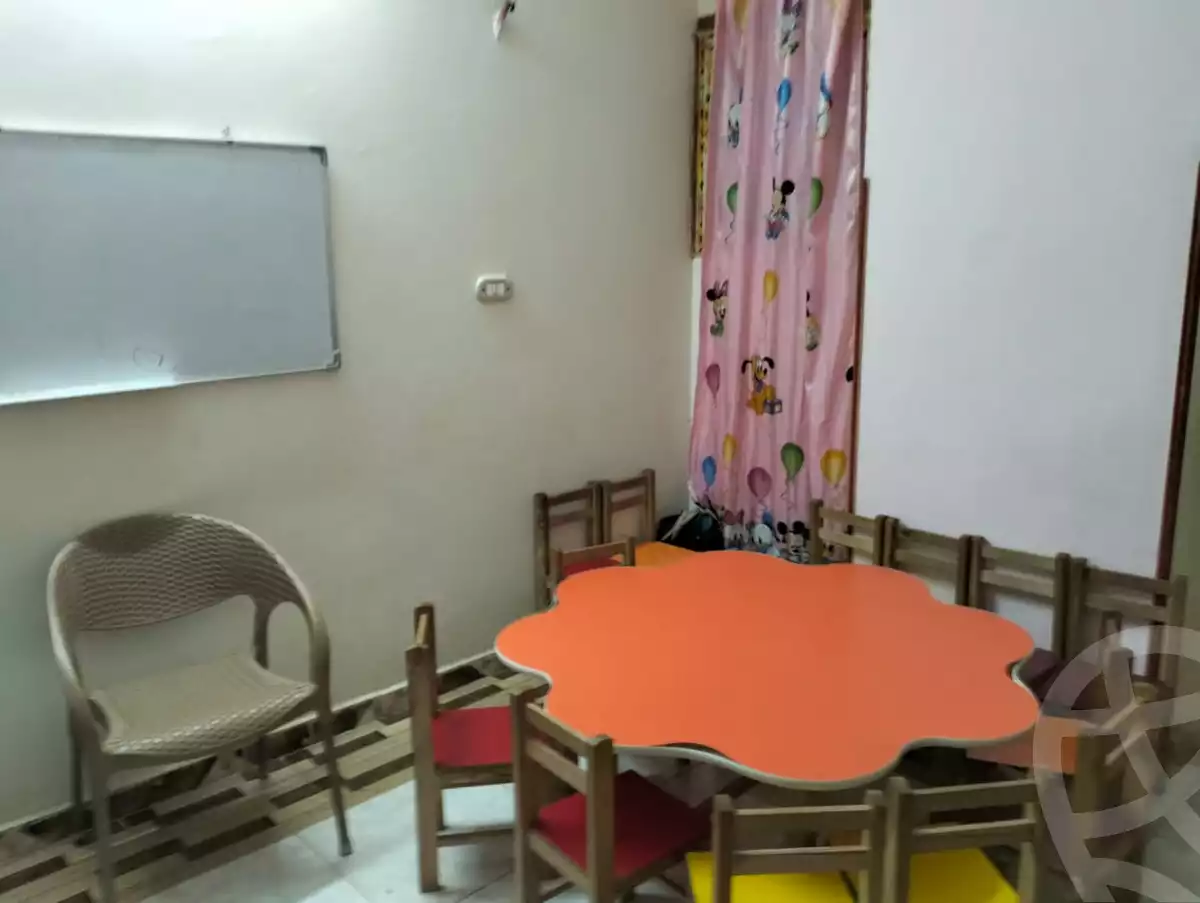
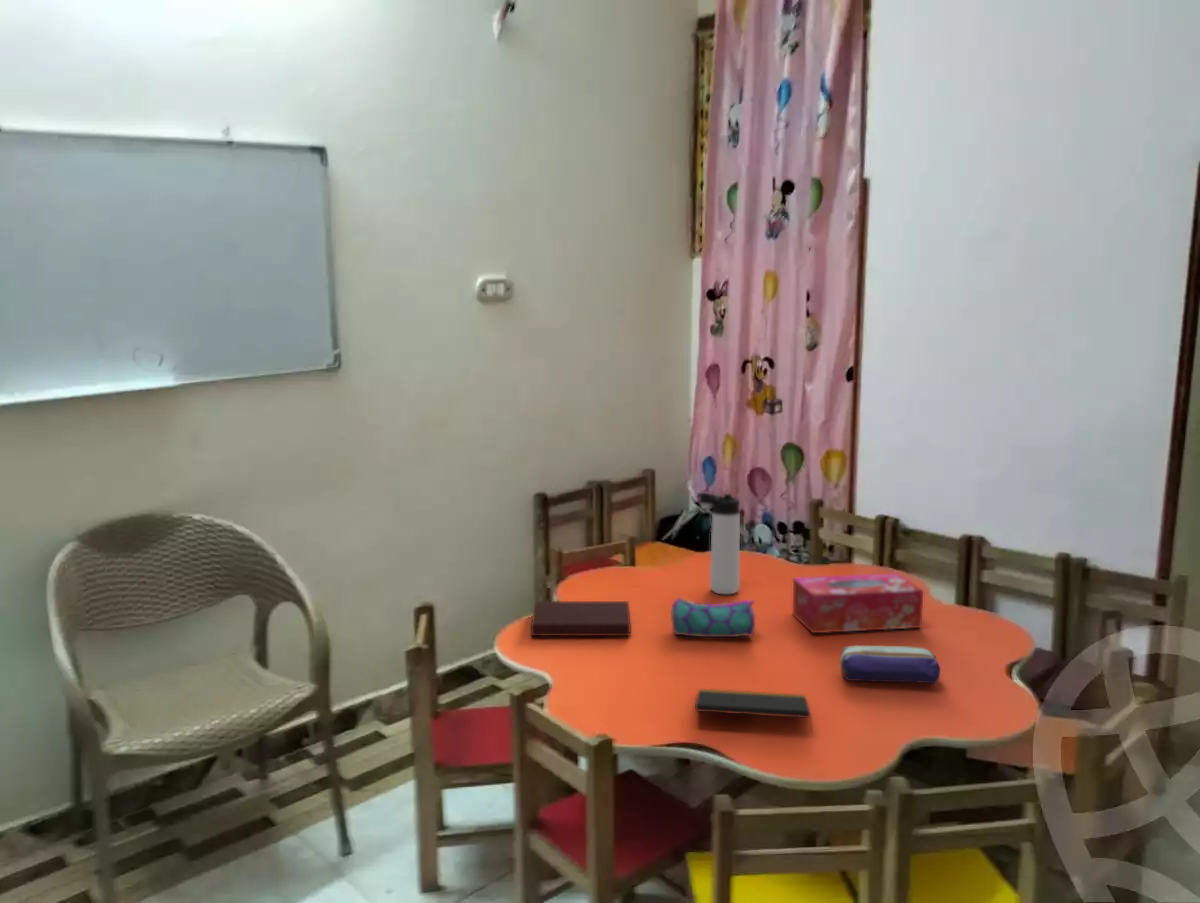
+ notepad [694,688,814,734]
+ pencil case [670,597,756,638]
+ pencil case [839,644,942,685]
+ thermos bottle [696,492,741,595]
+ tissue box [792,573,924,634]
+ notebook [530,600,631,637]
